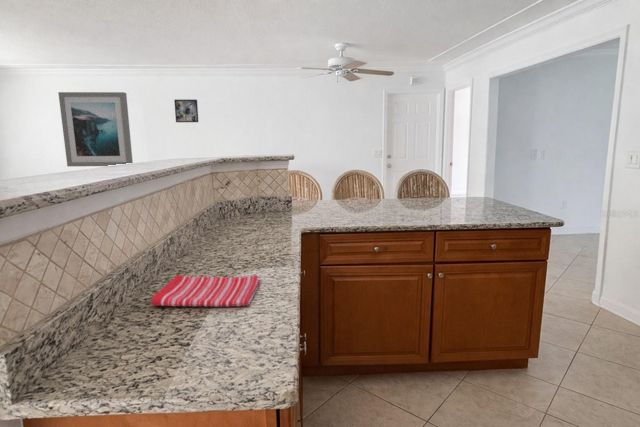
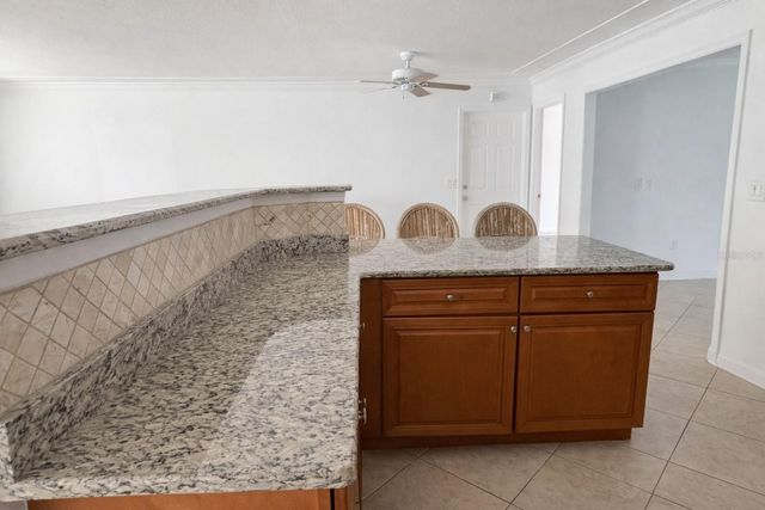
- dish towel [150,274,262,308]
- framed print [173,99,199,123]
- wall art [57,91,134,167]
